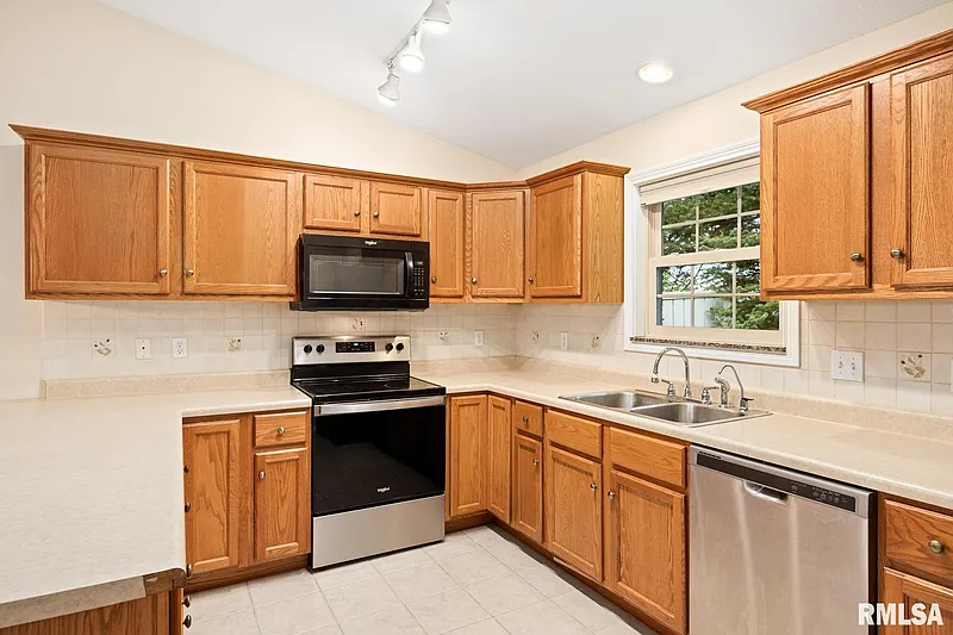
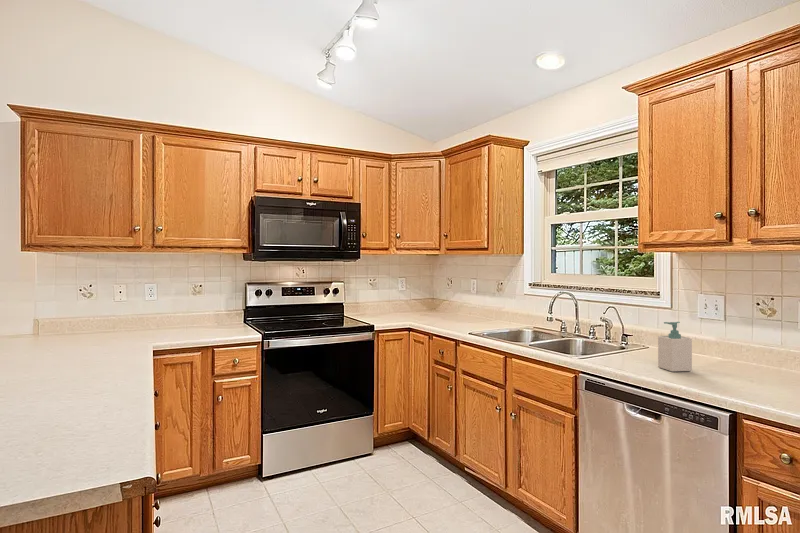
+ soap bottle [657,321,693,373]
